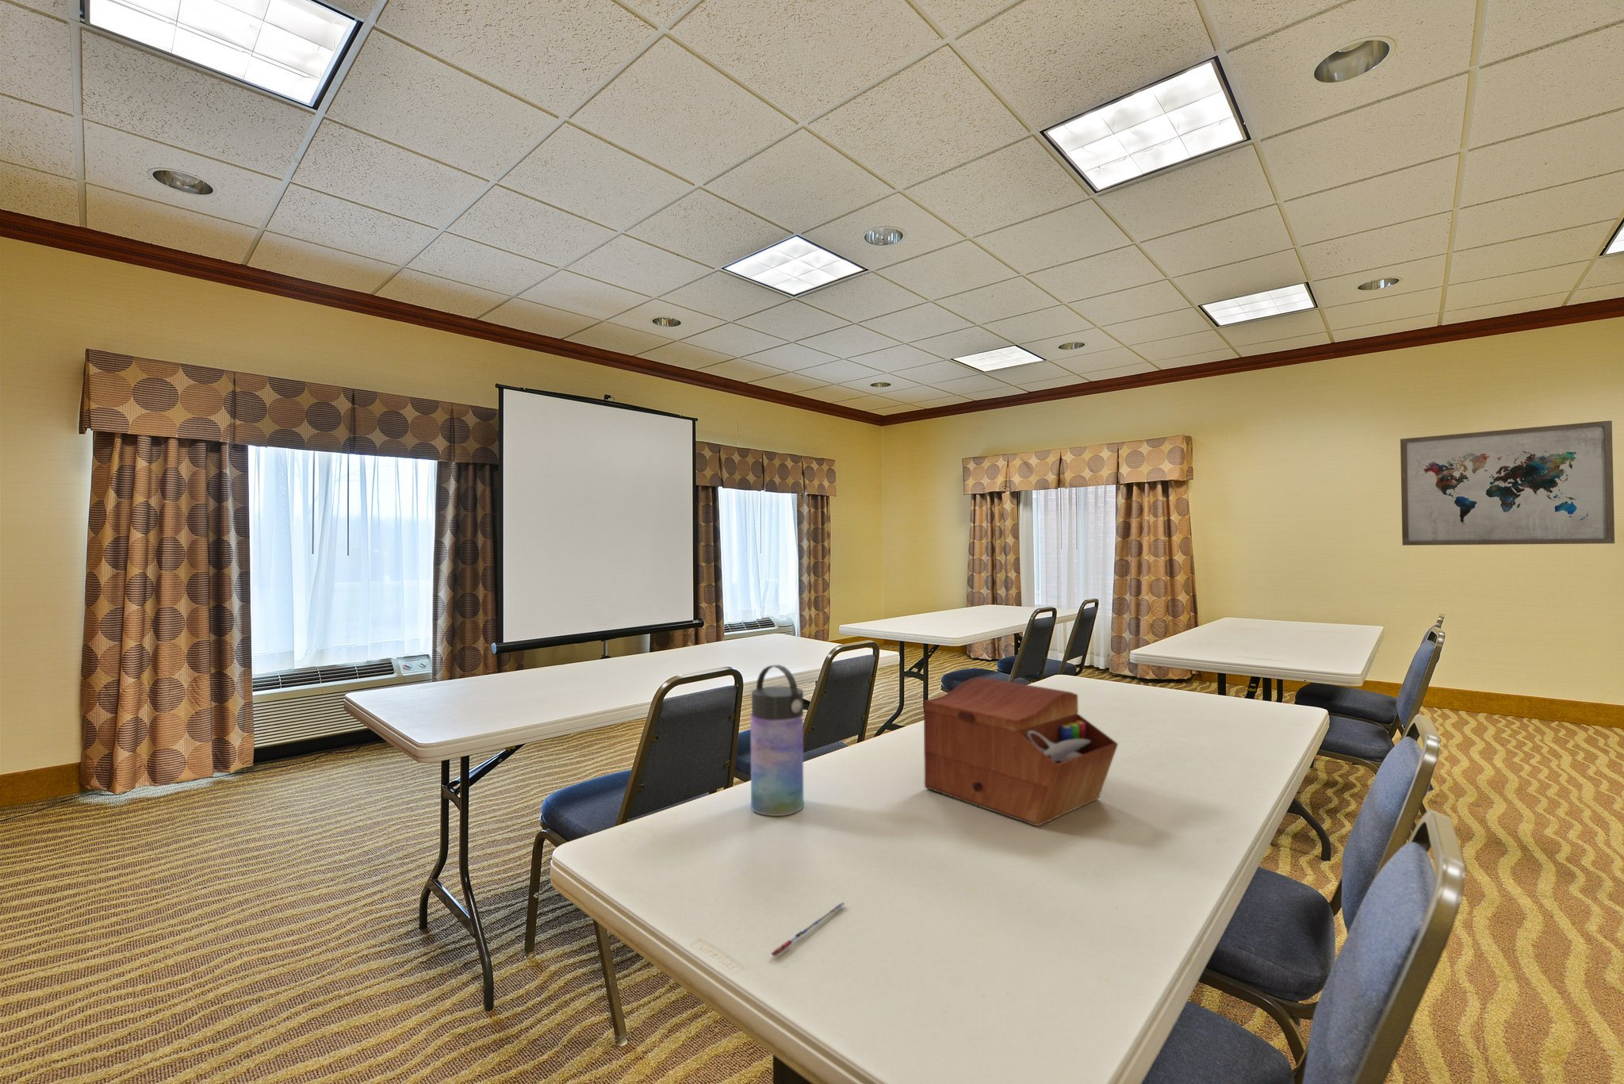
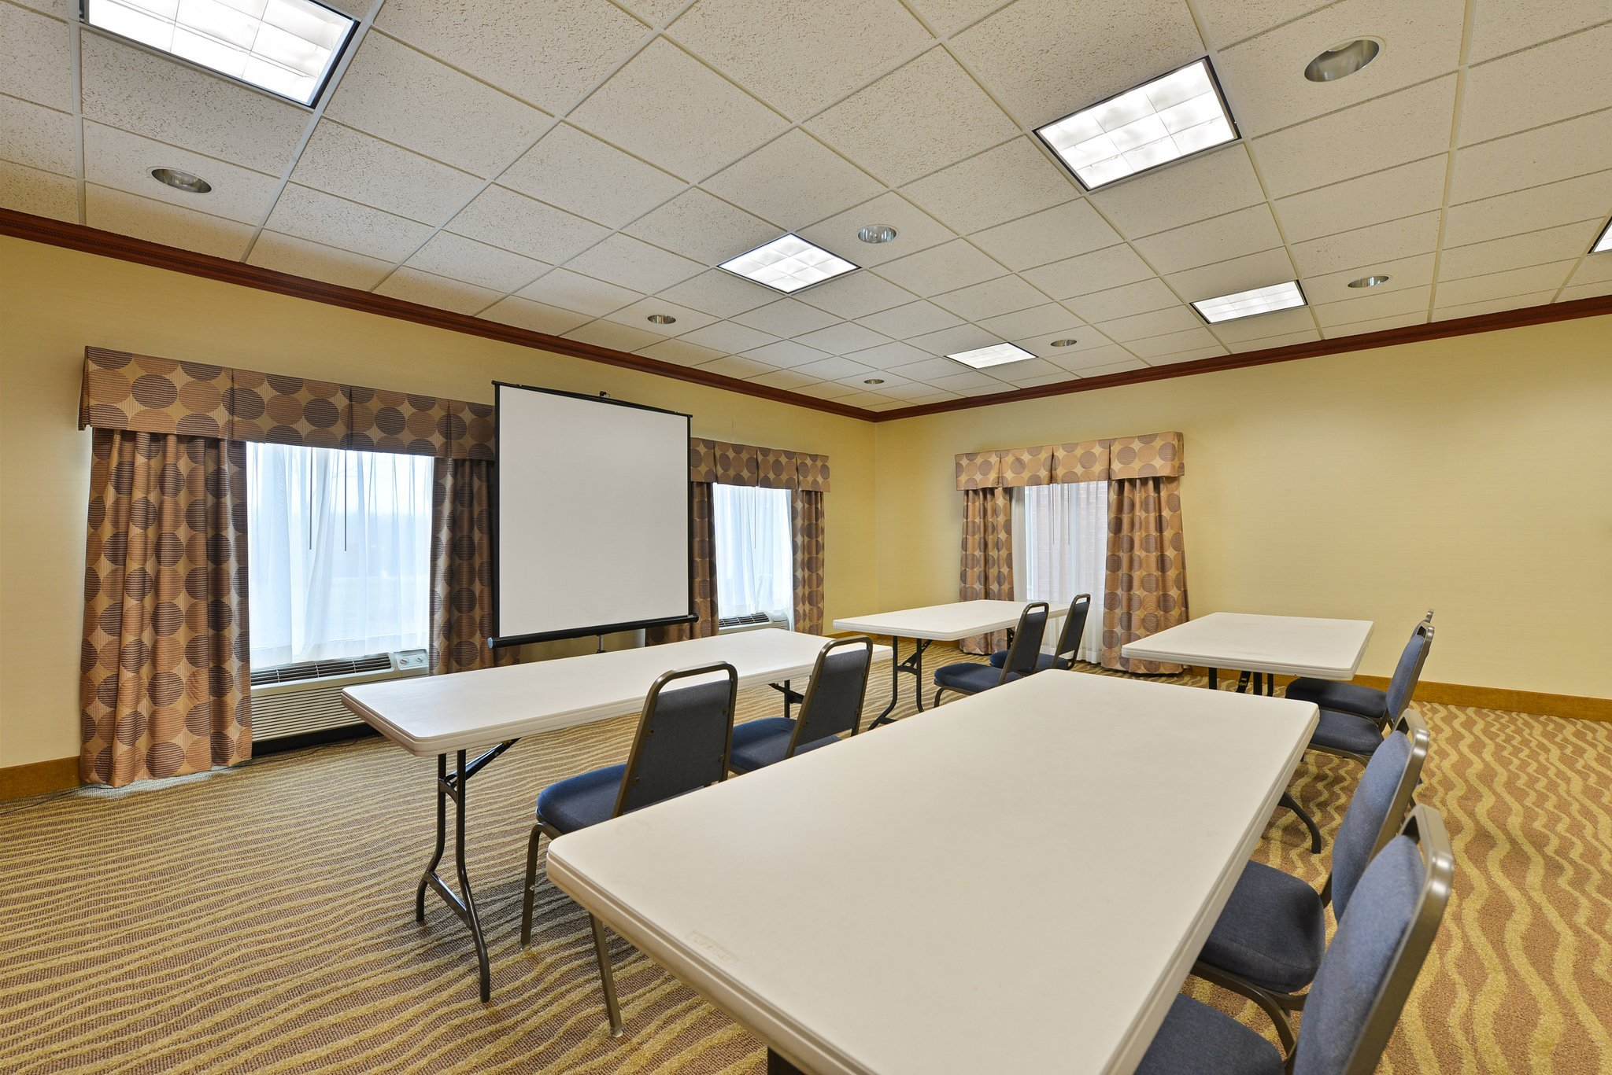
- water bottle [750,664,804,817]
- sewing box [923,676,1119,828]
- wall art [1399,420,1616,547]
- pen [770,901,845,957]
